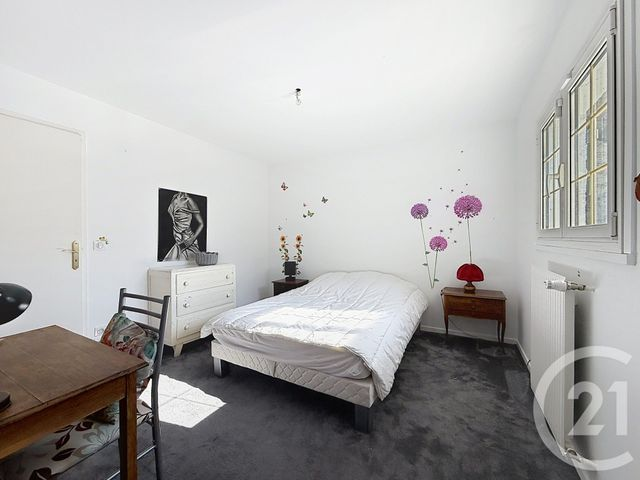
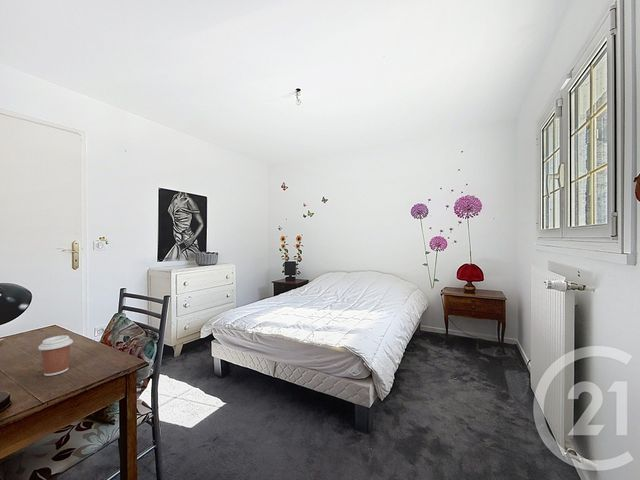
+ coffee cup [38,334,74,377]
